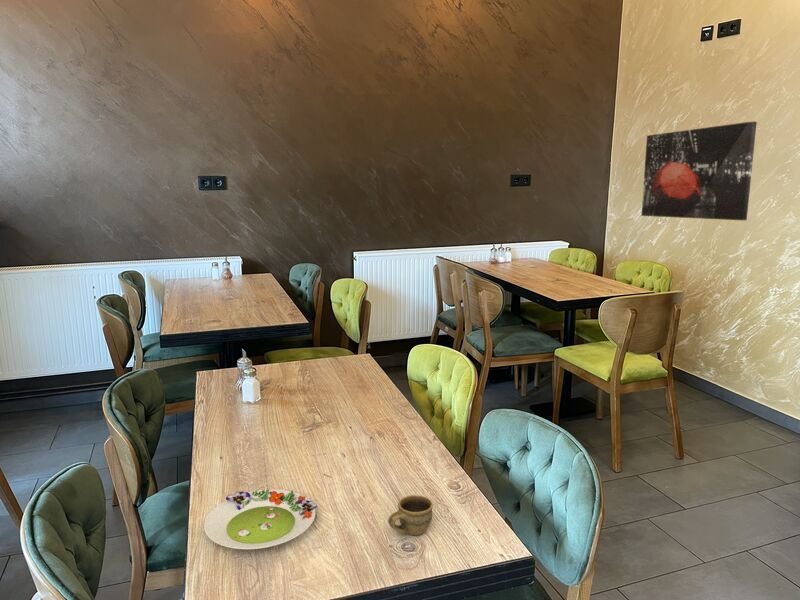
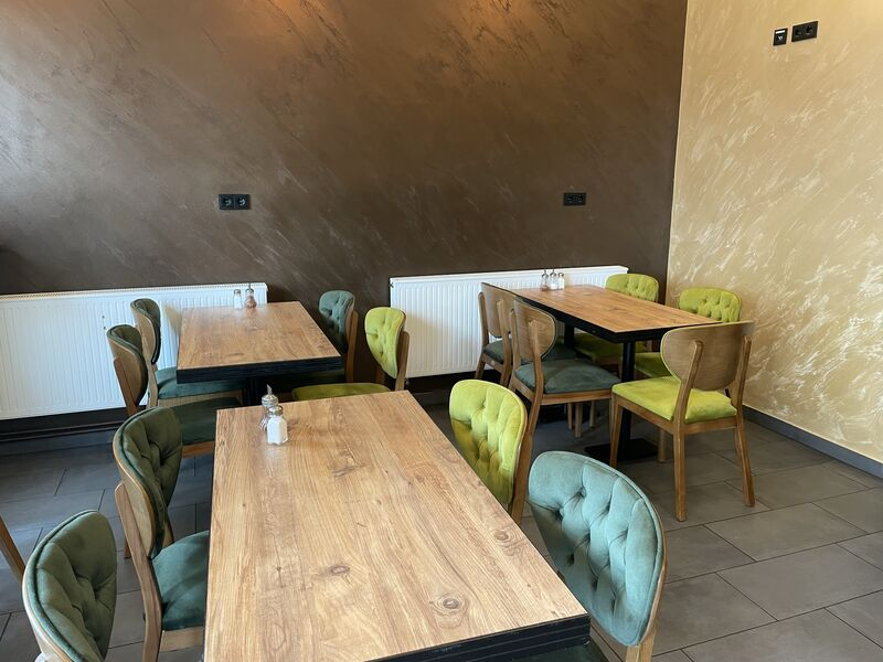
- cup [387,494,434,536]
- wall art [640,120,758,221]
- salad plate [203,488,318,550]
